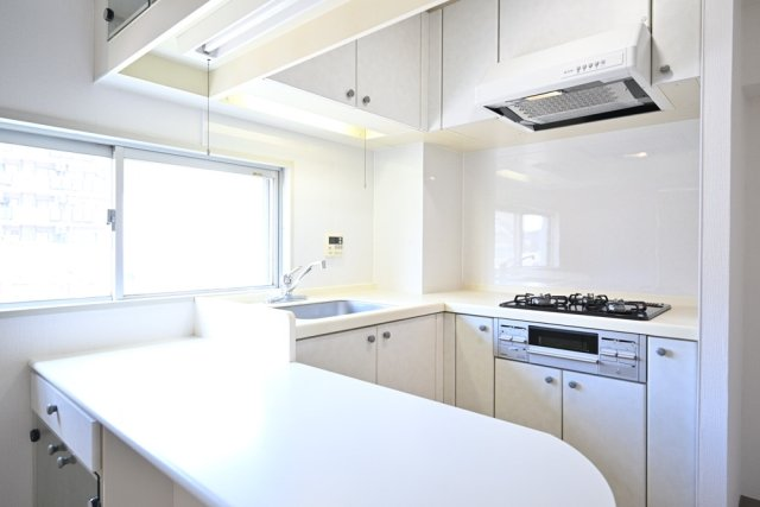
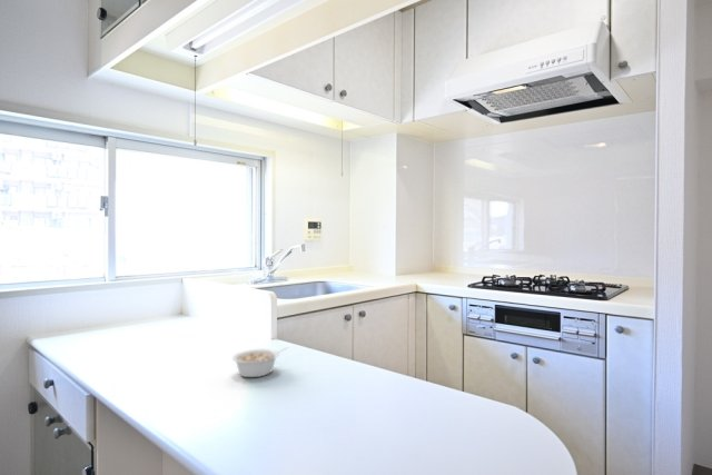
+ legume [231,346,289,378]
